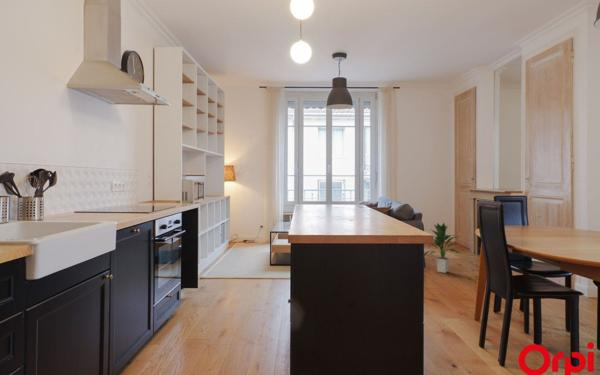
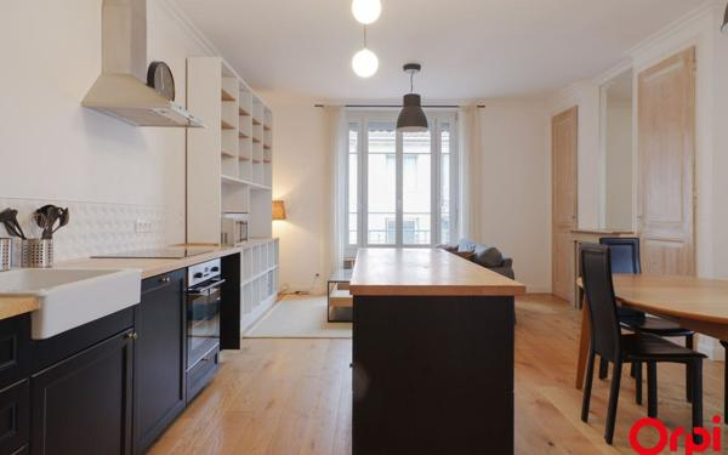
- indoor plant [423,222,463,274]
